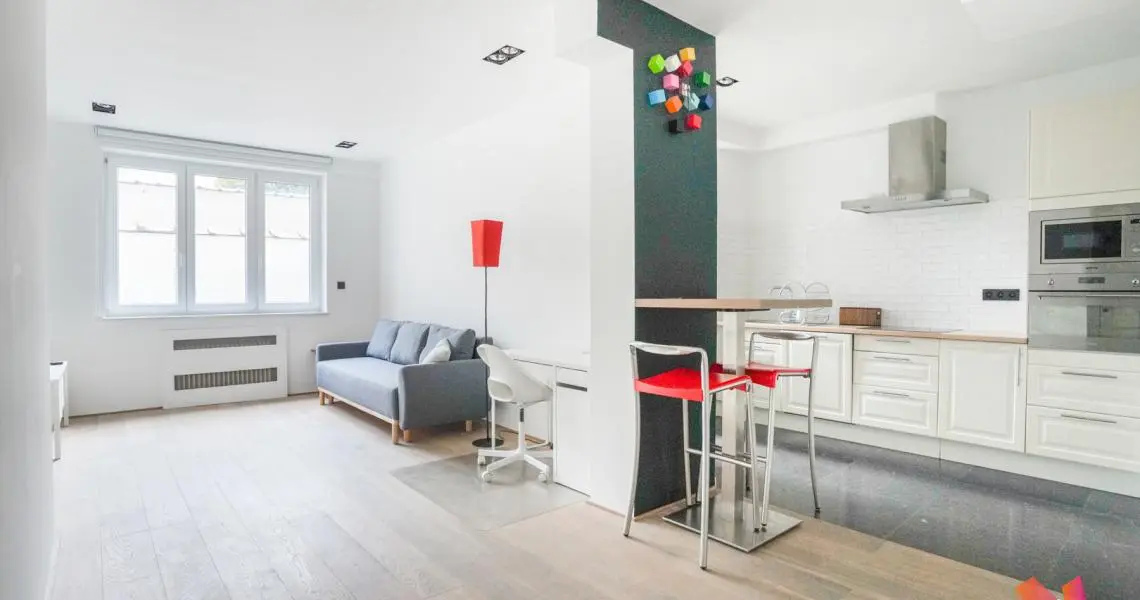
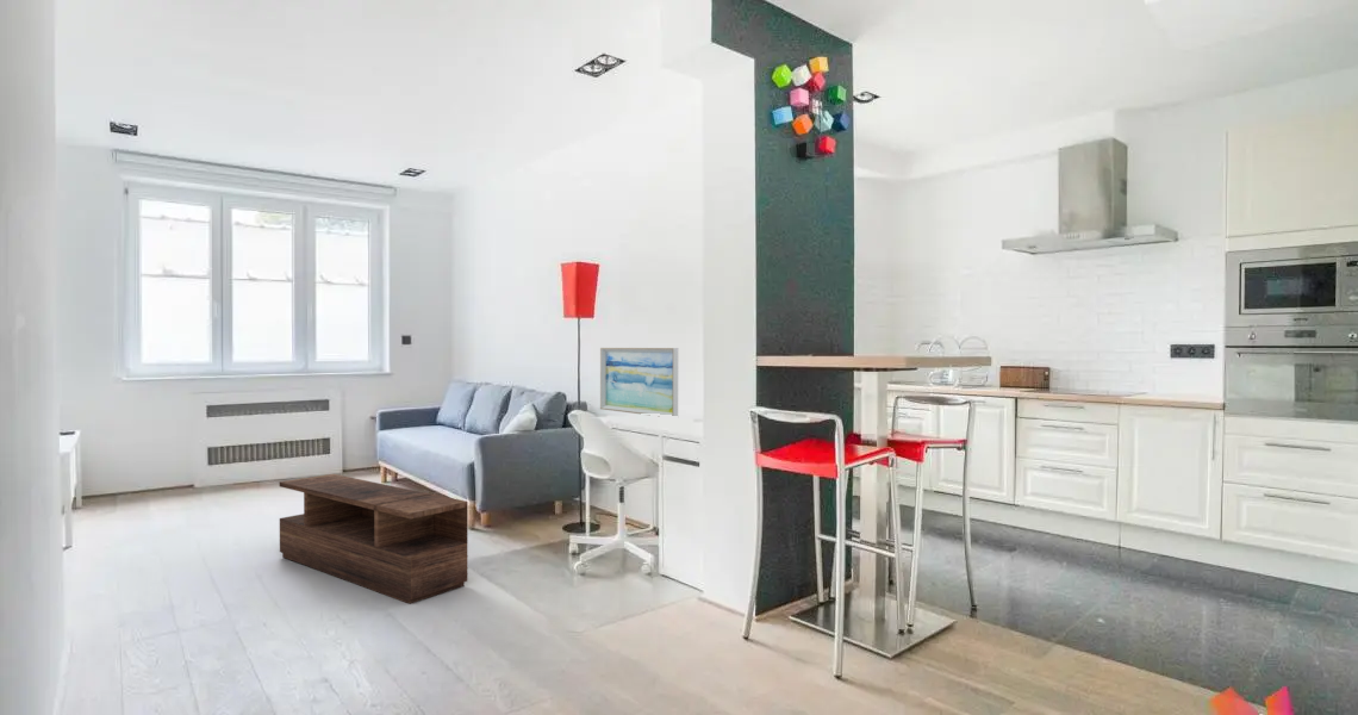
+ coffee table [279,473,469,604]
+ wall art [599,347,679,417]
